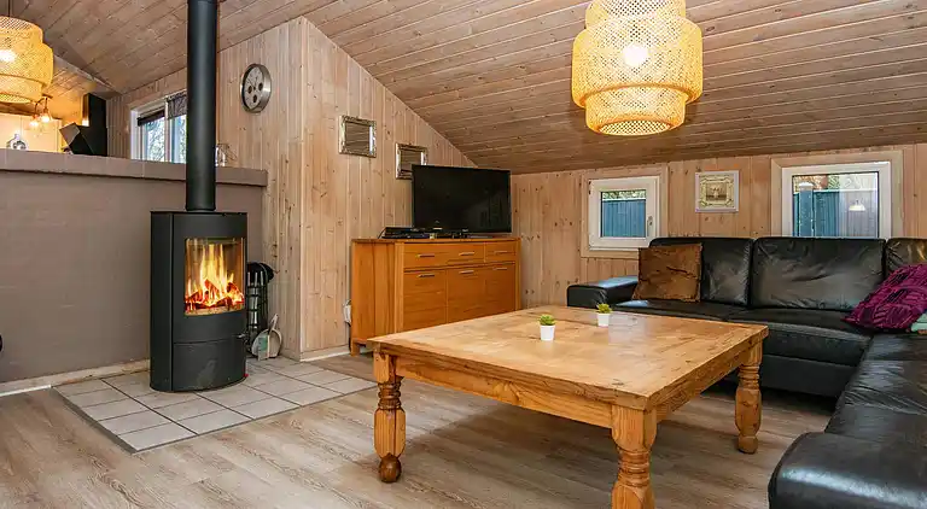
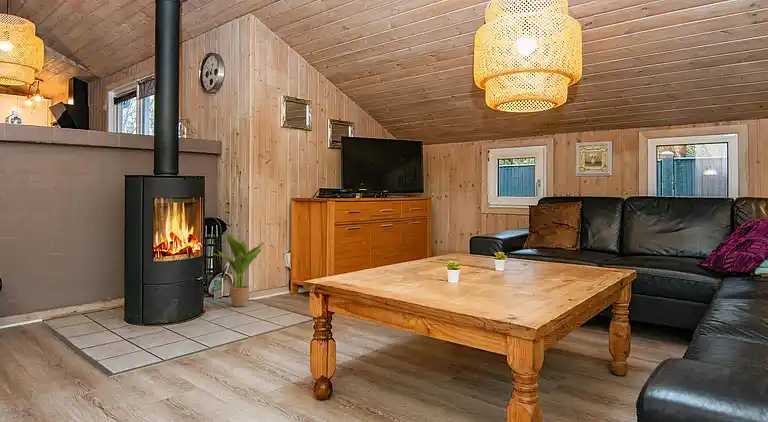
+ potted plant [210,233,263,308]
